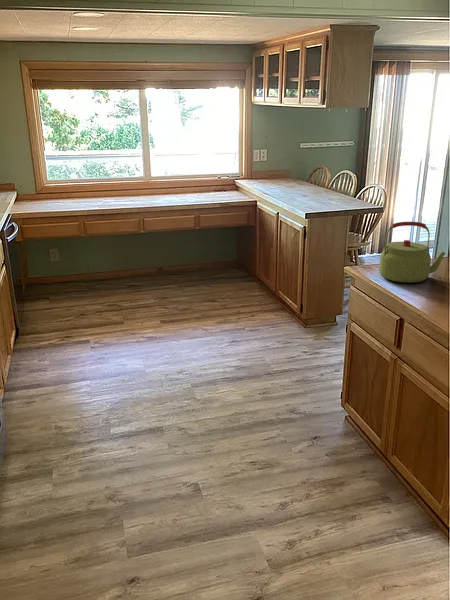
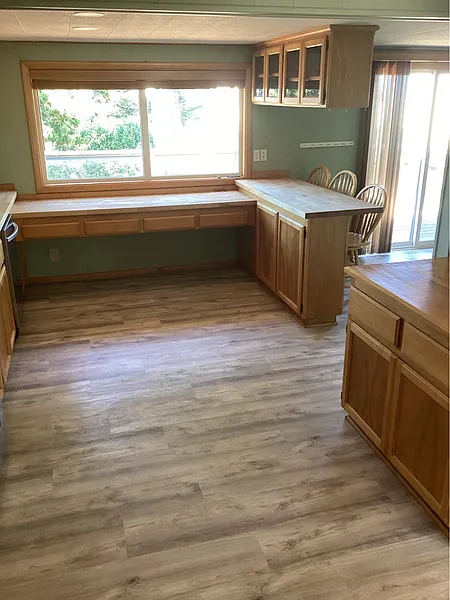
- kettle [378,221,447,284]
